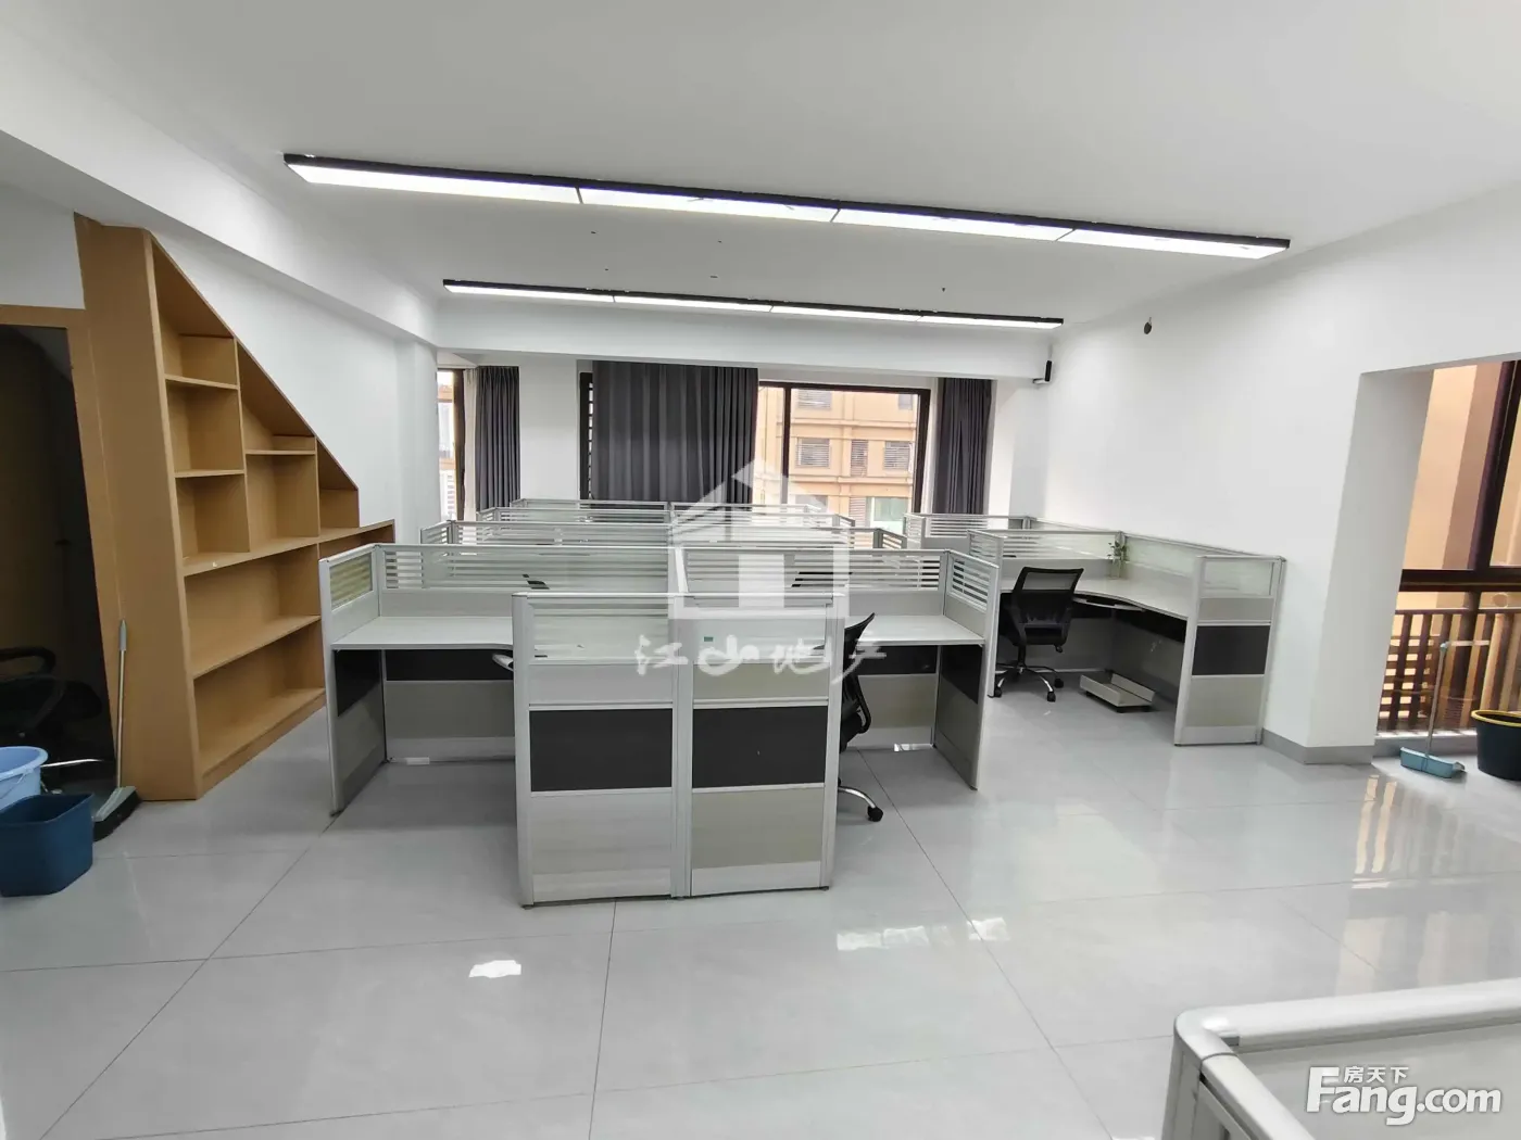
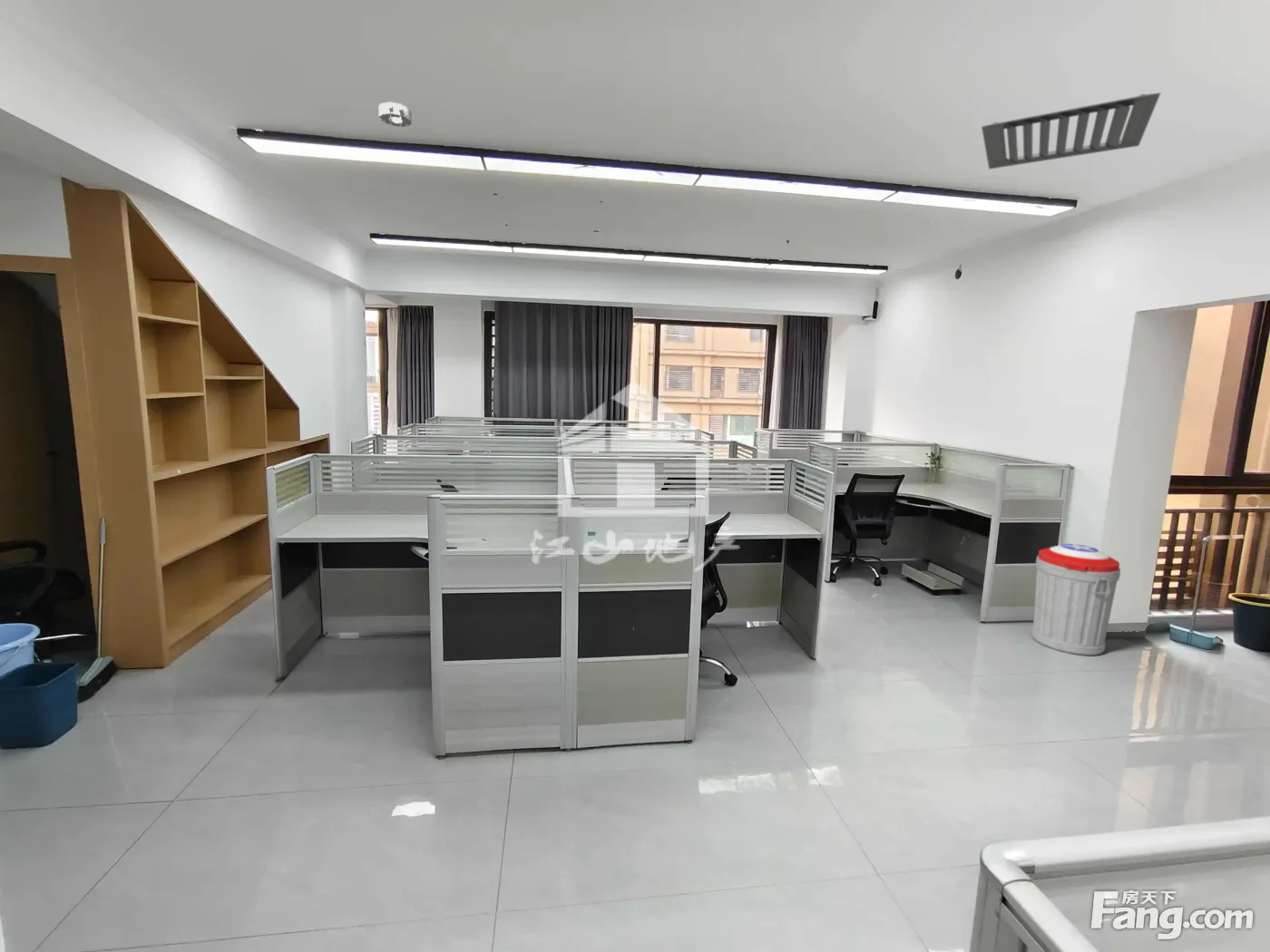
+ trash can [1031,543,1121,656]
+ smoke detector [377,101,413,128]
+ ceiling vent [981,92,1162,170]
